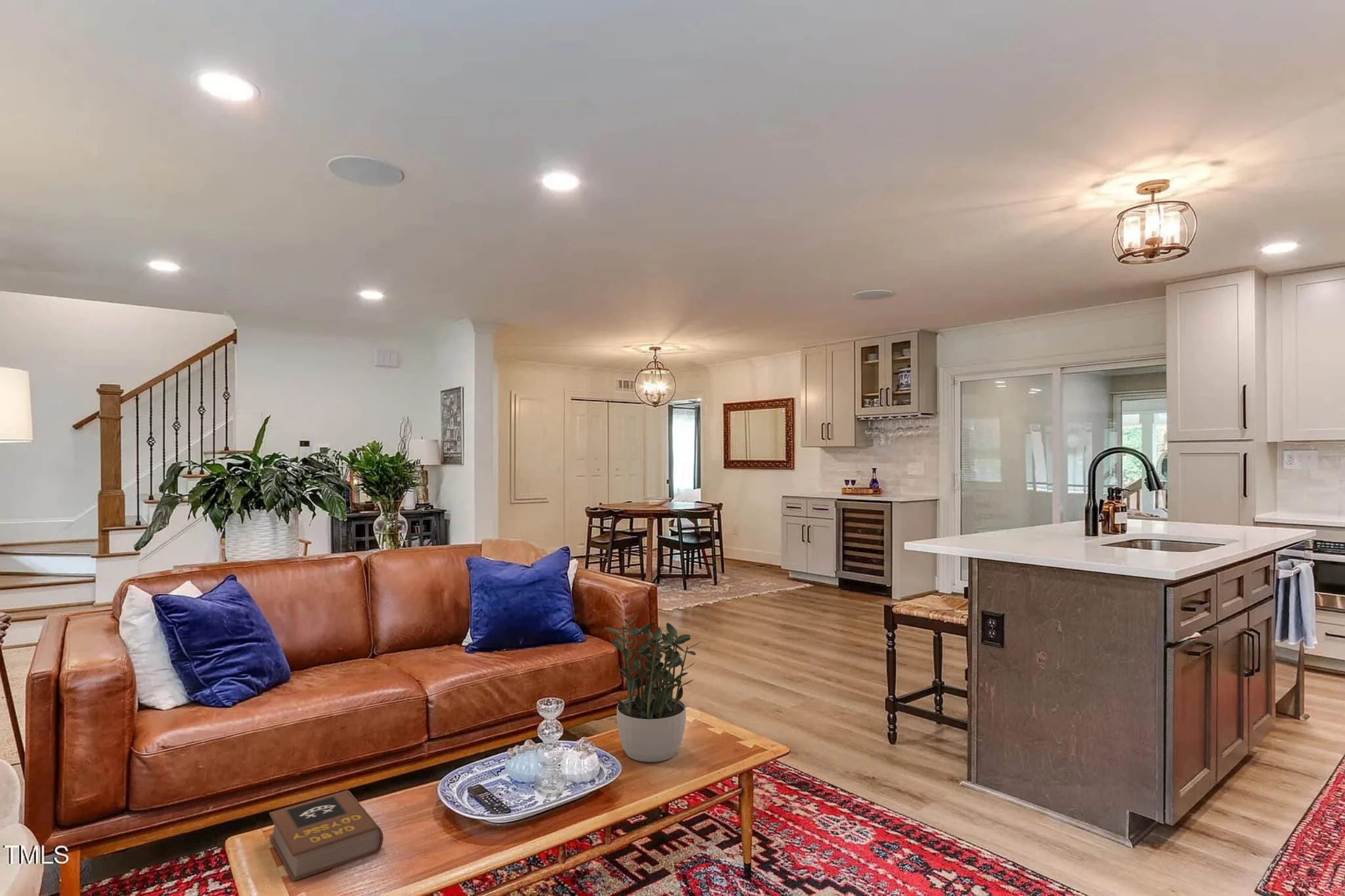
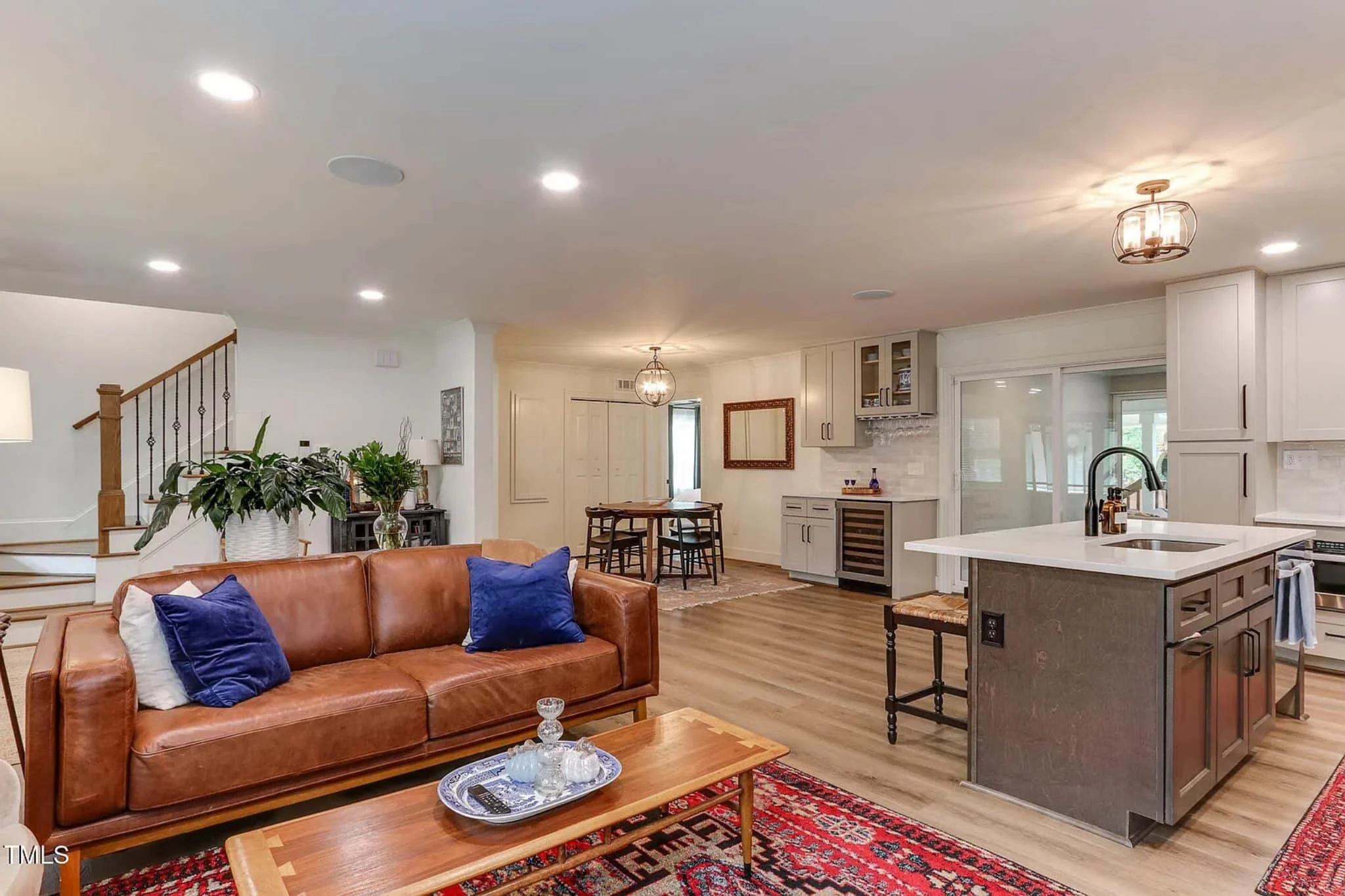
- potted plant [604,614,701,763]
- book [269,789,384,882]
